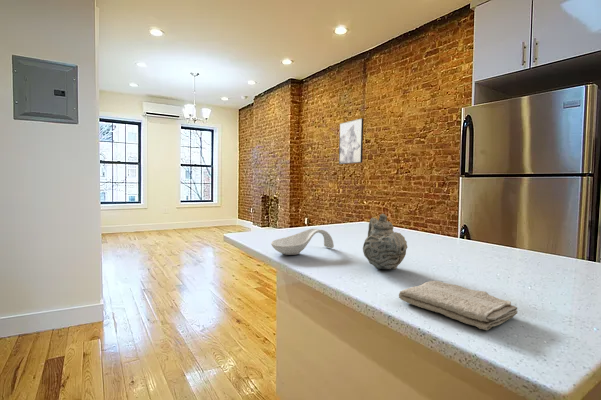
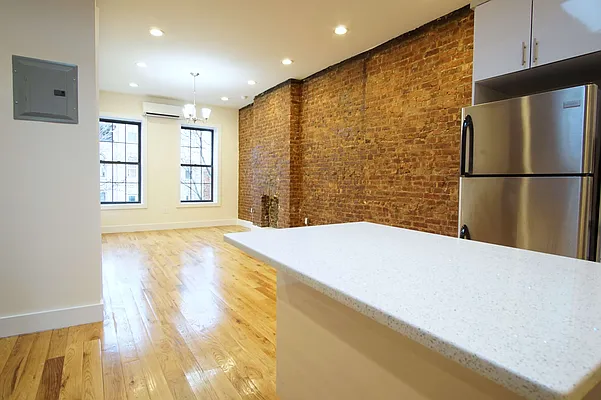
- wall art [338,117,364,165]
- spoon rest [270,228,335,256]
- washcloth [398,280,518,331]
- teapot [362,213,408,270]
